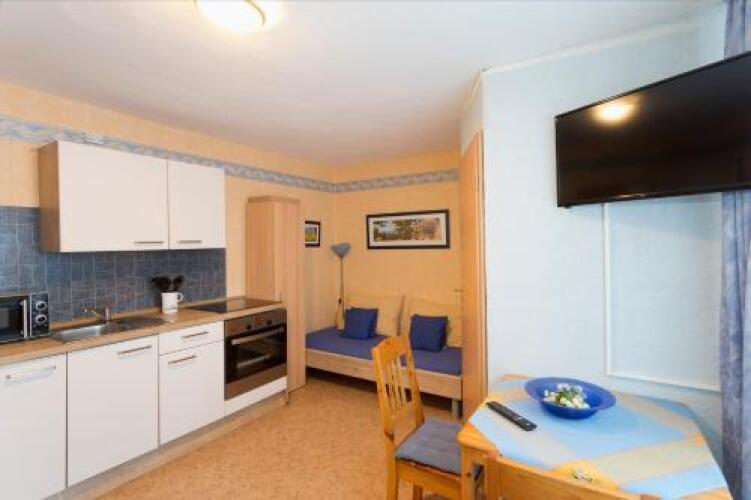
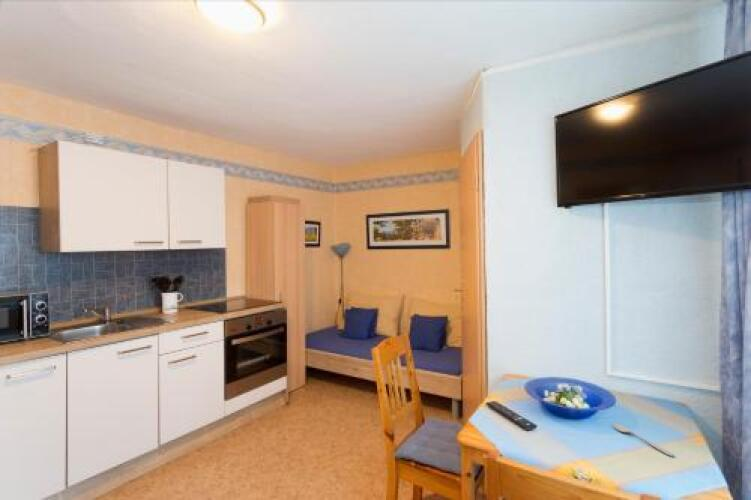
+ spoon [612,422,675,457]
